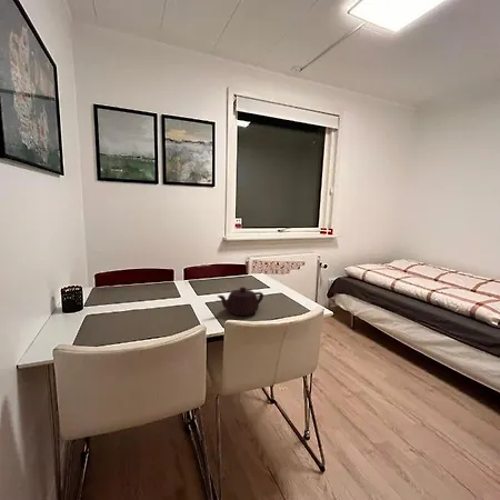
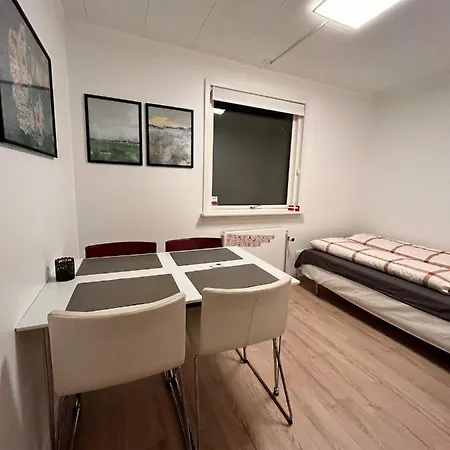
- teapot [217,287,264,317]
